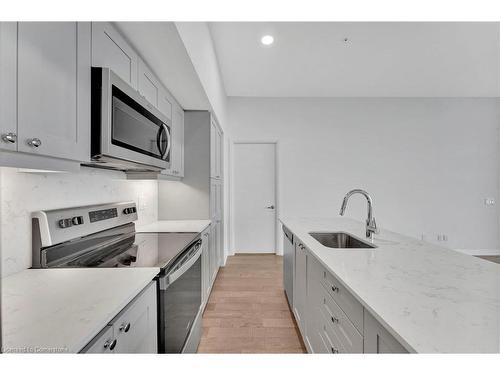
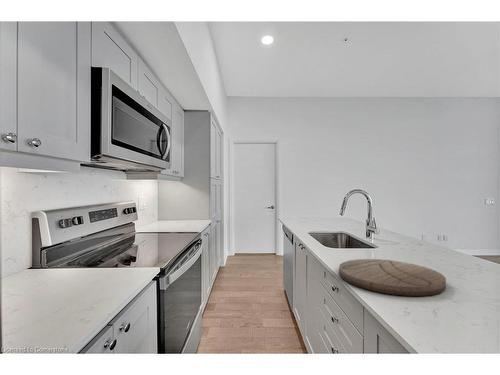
+ cutting board [338,258,447,297]
